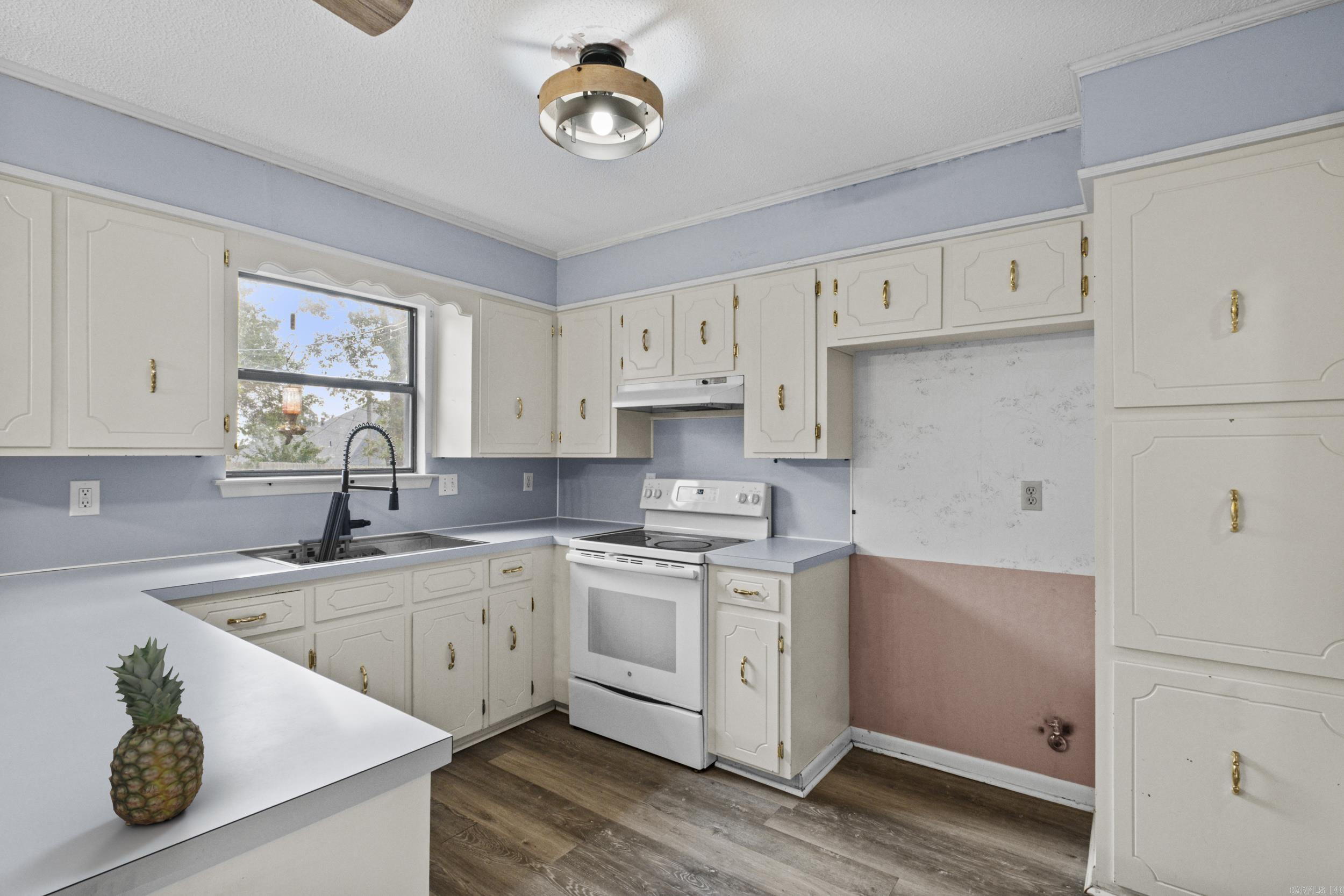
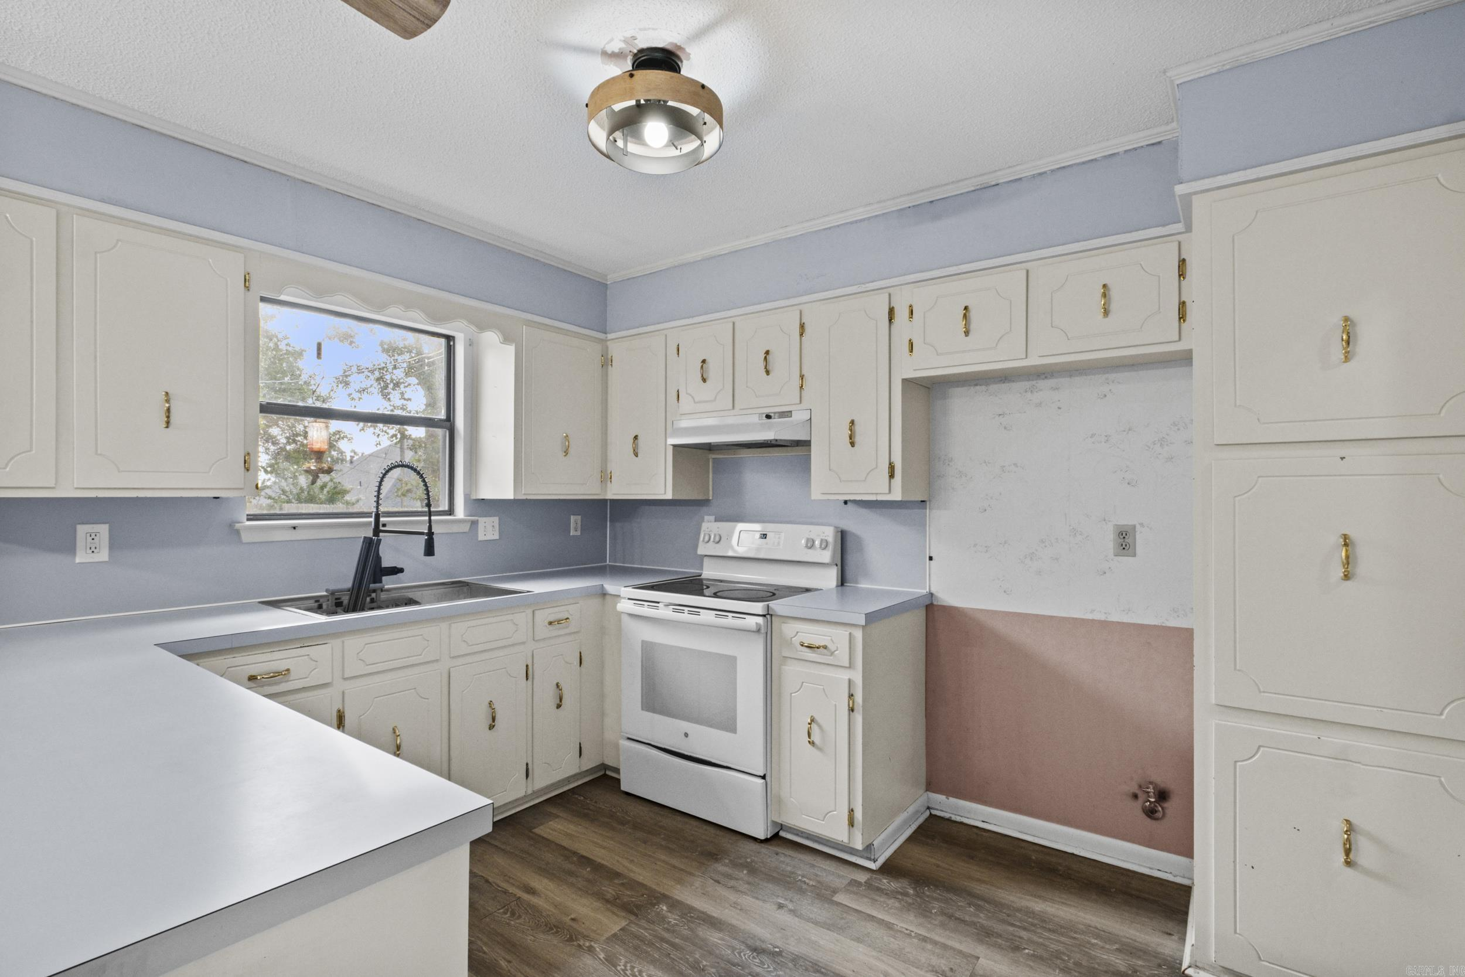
- fruit [105,636,205,827]
